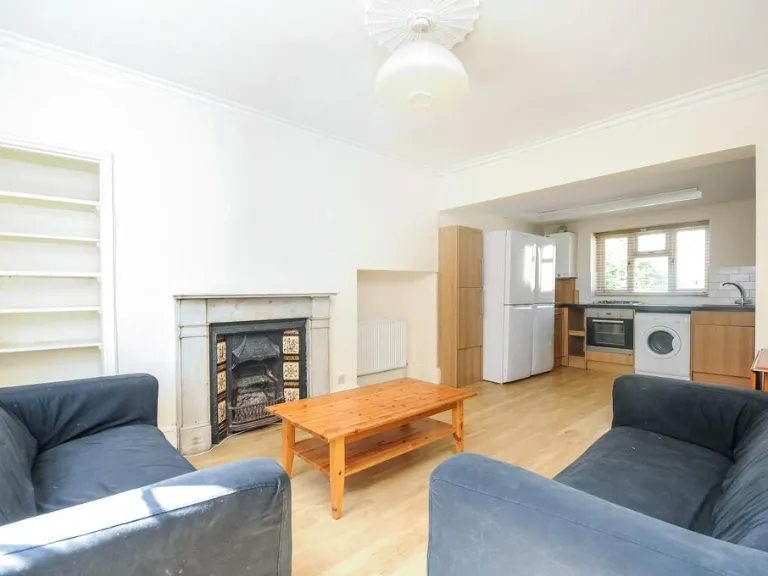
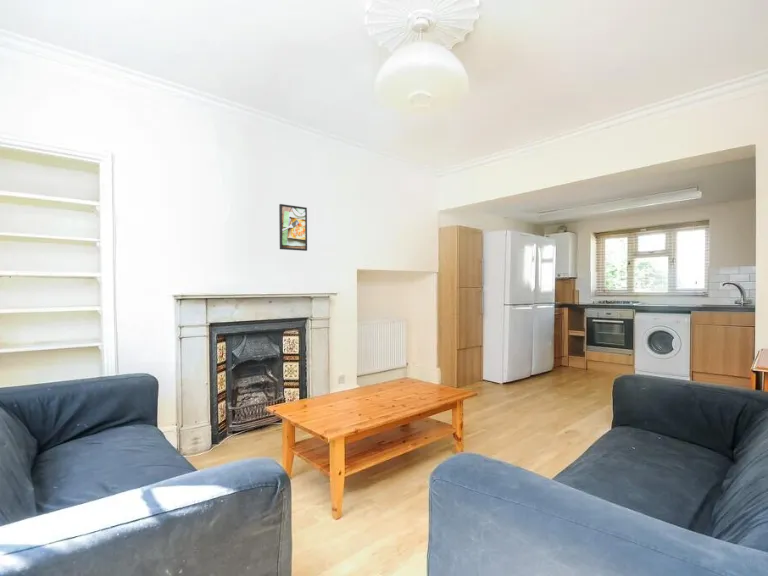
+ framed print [278,203,308,252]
